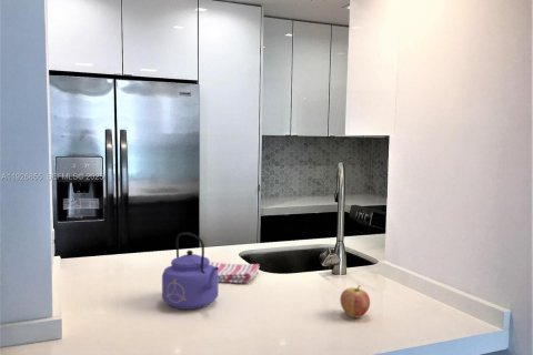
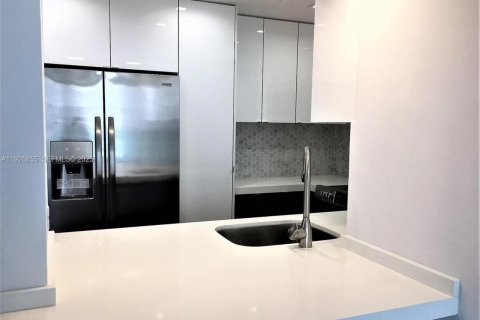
- dish towel [210,261,261,284]
- kettle [161,232,219,311]
- fruit [339,284,371,318]
